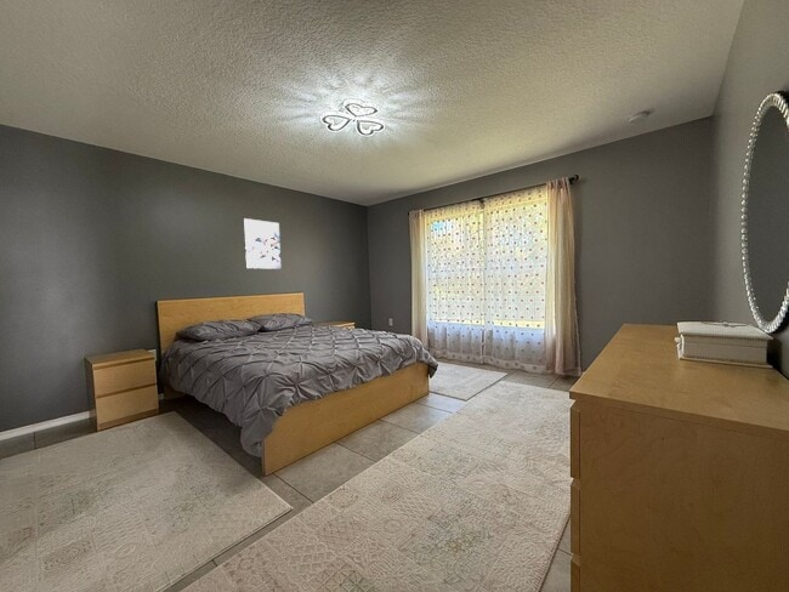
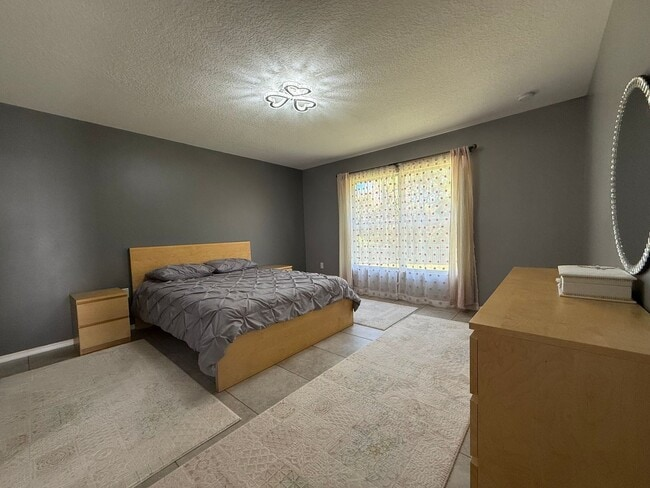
- wall art [243,217,282,271]
